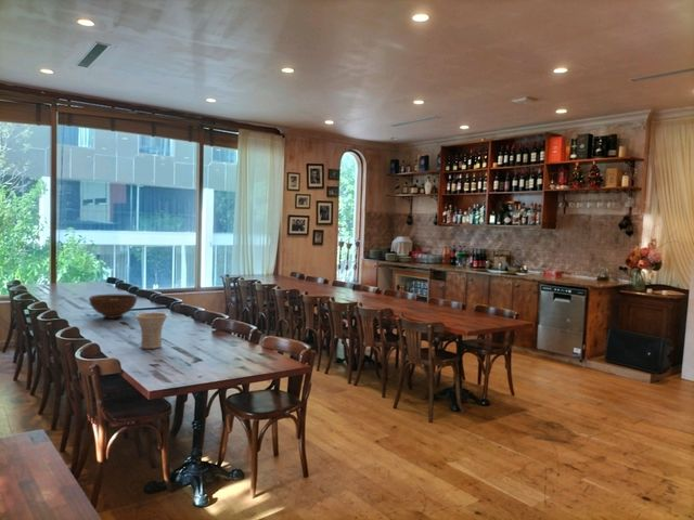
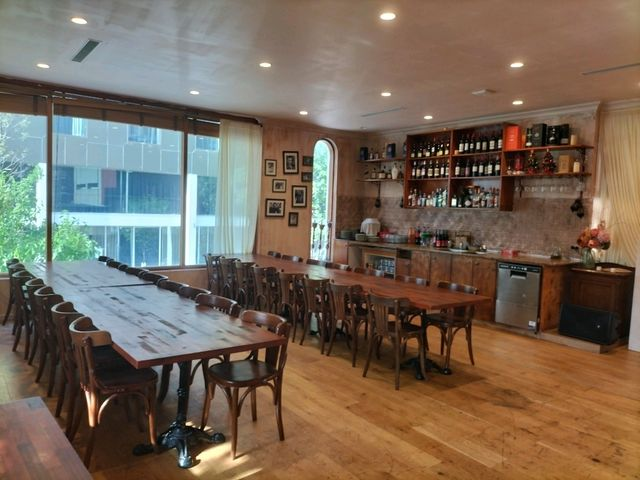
- fruit bowl [88,294,139,320]
- vase [134,312,169,350]
